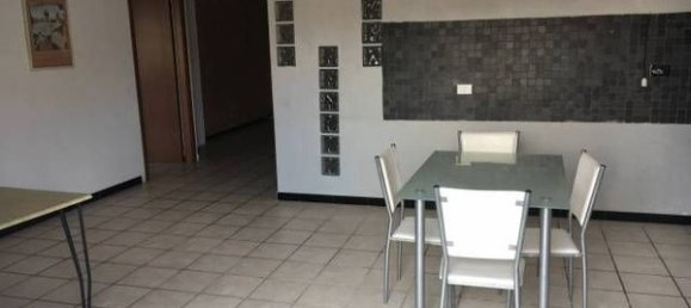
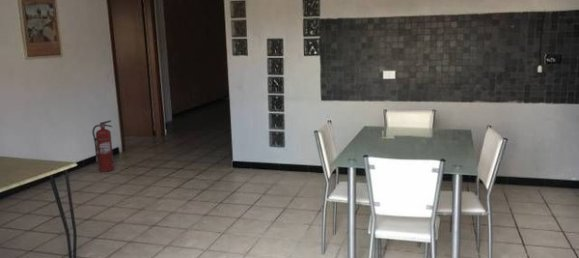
+ fire extinguisher [91,119,115,173]
